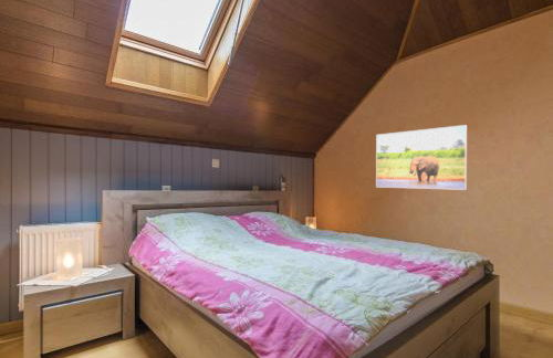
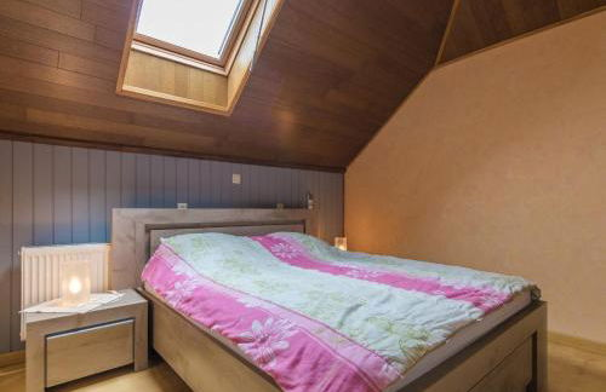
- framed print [375,124,468,191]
